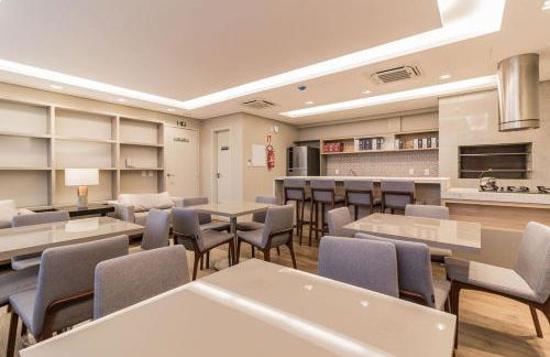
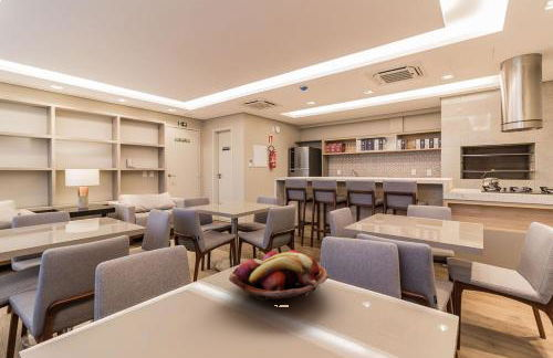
+ fruit basket [228,250,331,306]
